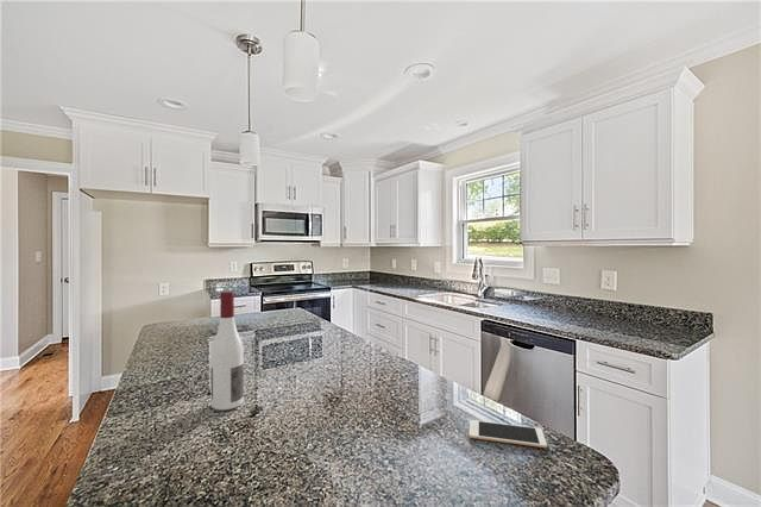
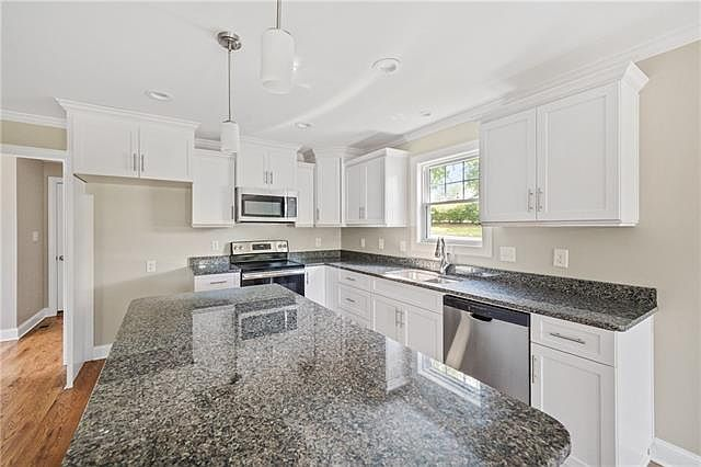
- alcohol [210,290,245,412]
- cell phone [468,419,548,449]
